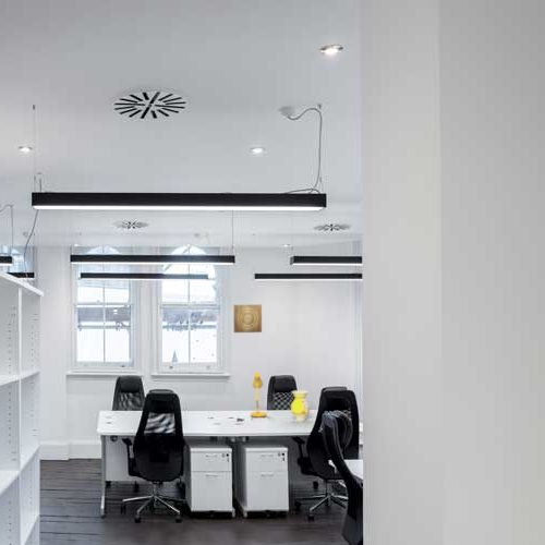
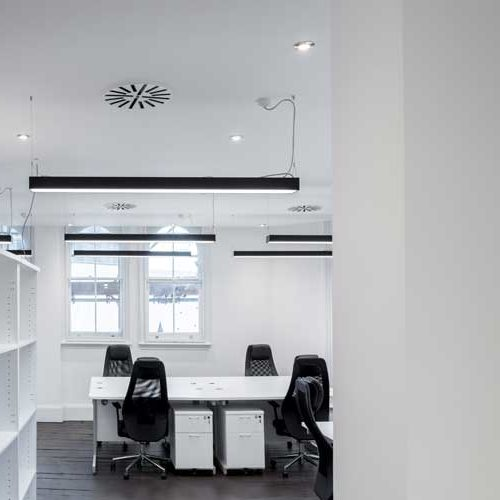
- vase [290,389,311,422]
- desk lamp [234,372,267,422]
- wall art [232,303,263,334]
